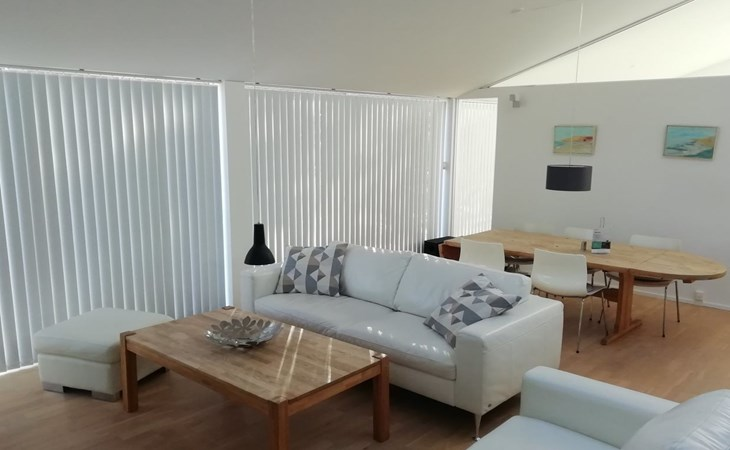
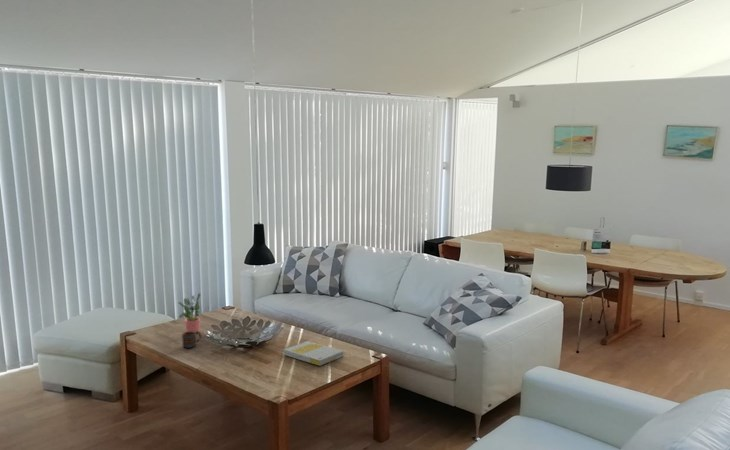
+ mug [181,331,202,349]
+ book [283,340,344,367]
+ potted plant [178,292,201,332]
